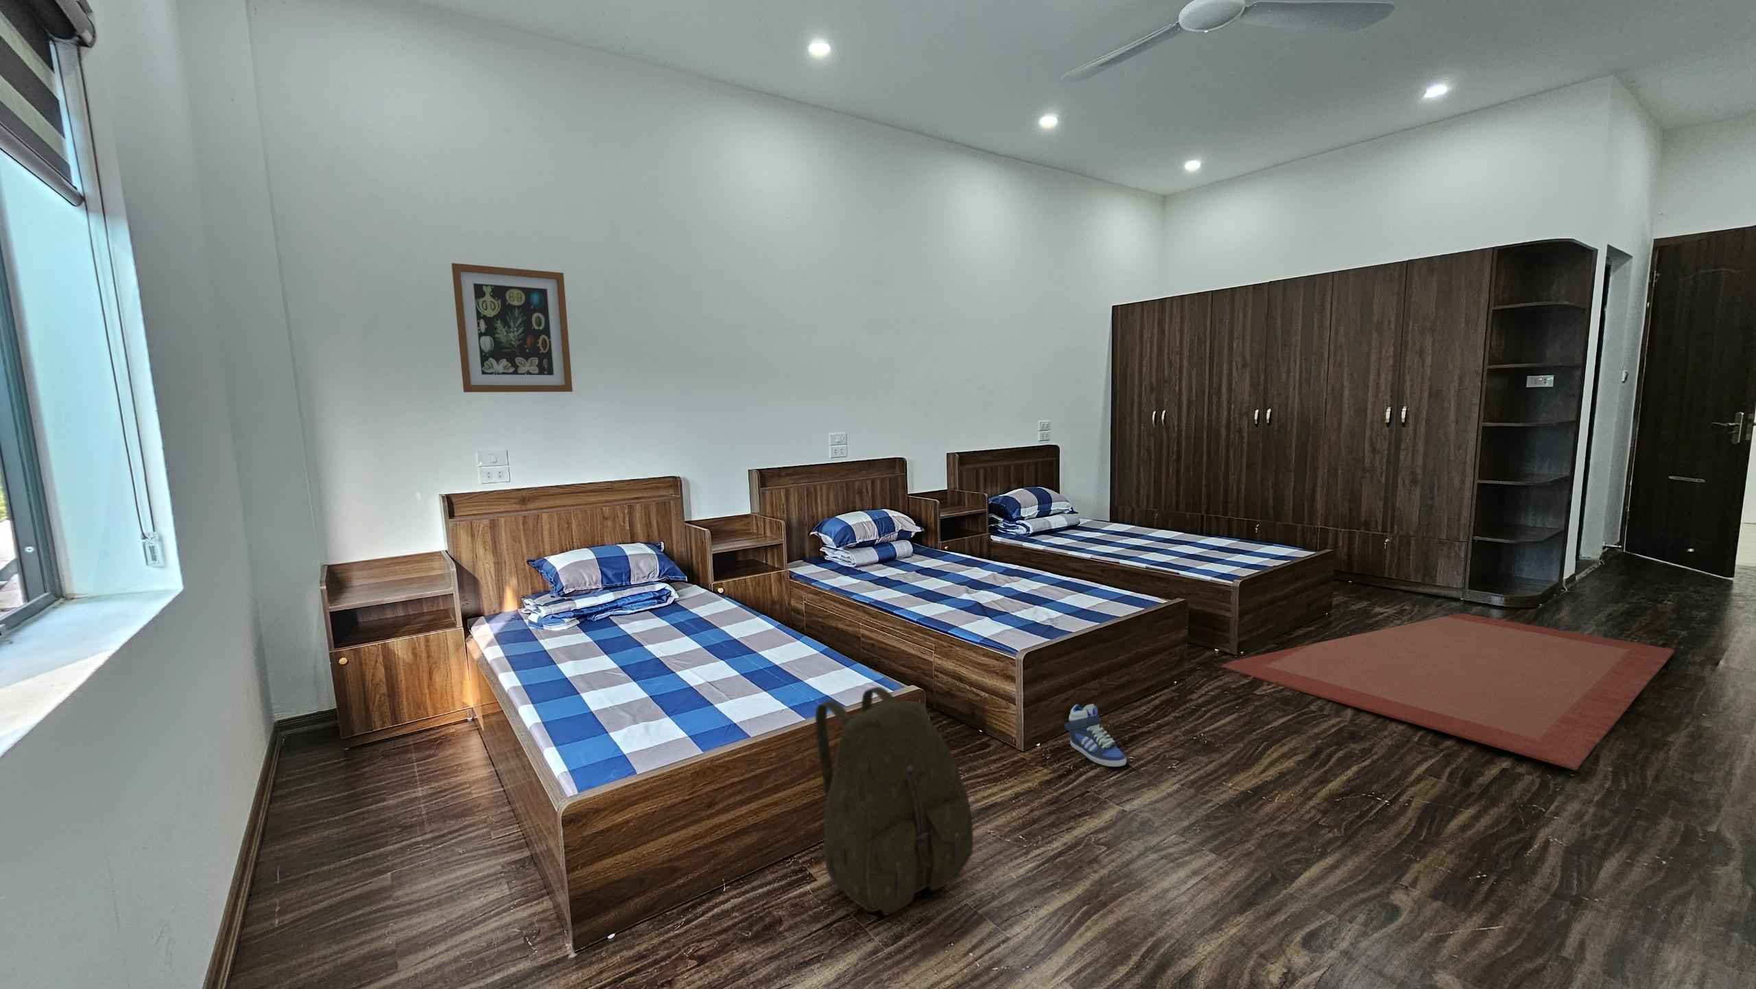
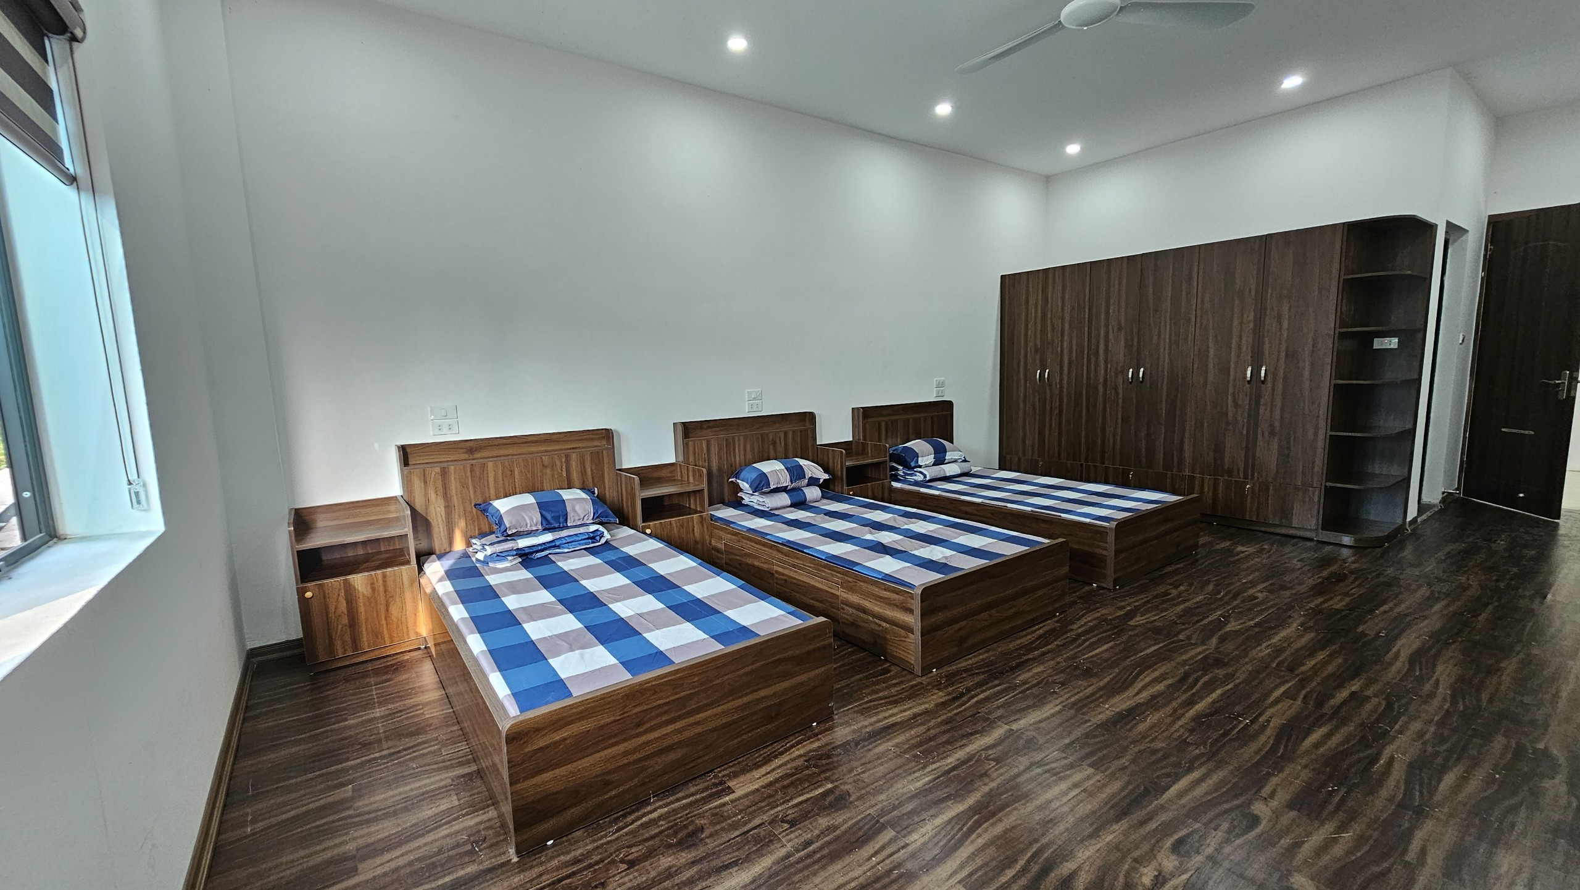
- backpack [814,685,974,917]
- wall art [451,262,573,393]
- rug [1221,613,1675,771]
- sneaker [1064,703,1126,767]
